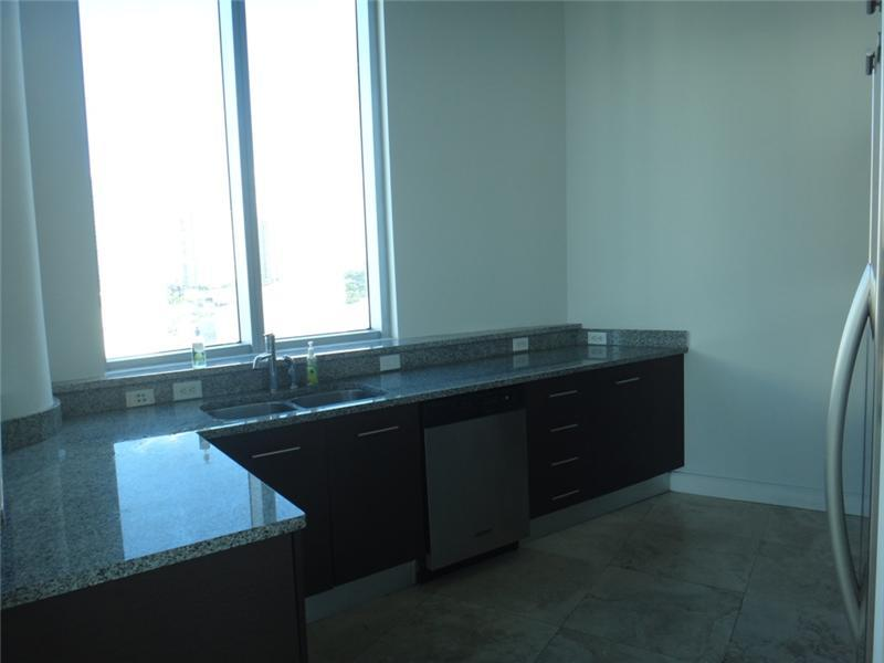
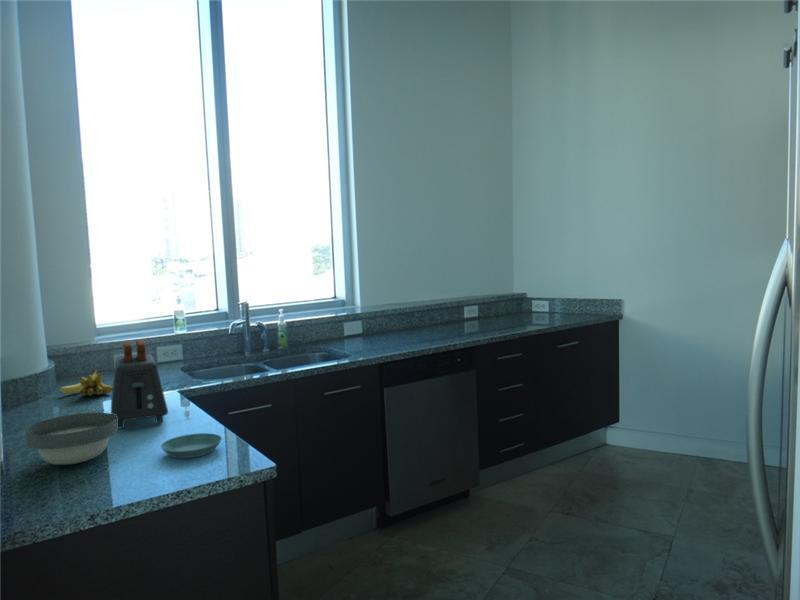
+ bowl [25,412,118,466]
+ toaster [110,339,169,430]
+ saucer [160,432,223,459]
+ banana [59,369,113,397]
